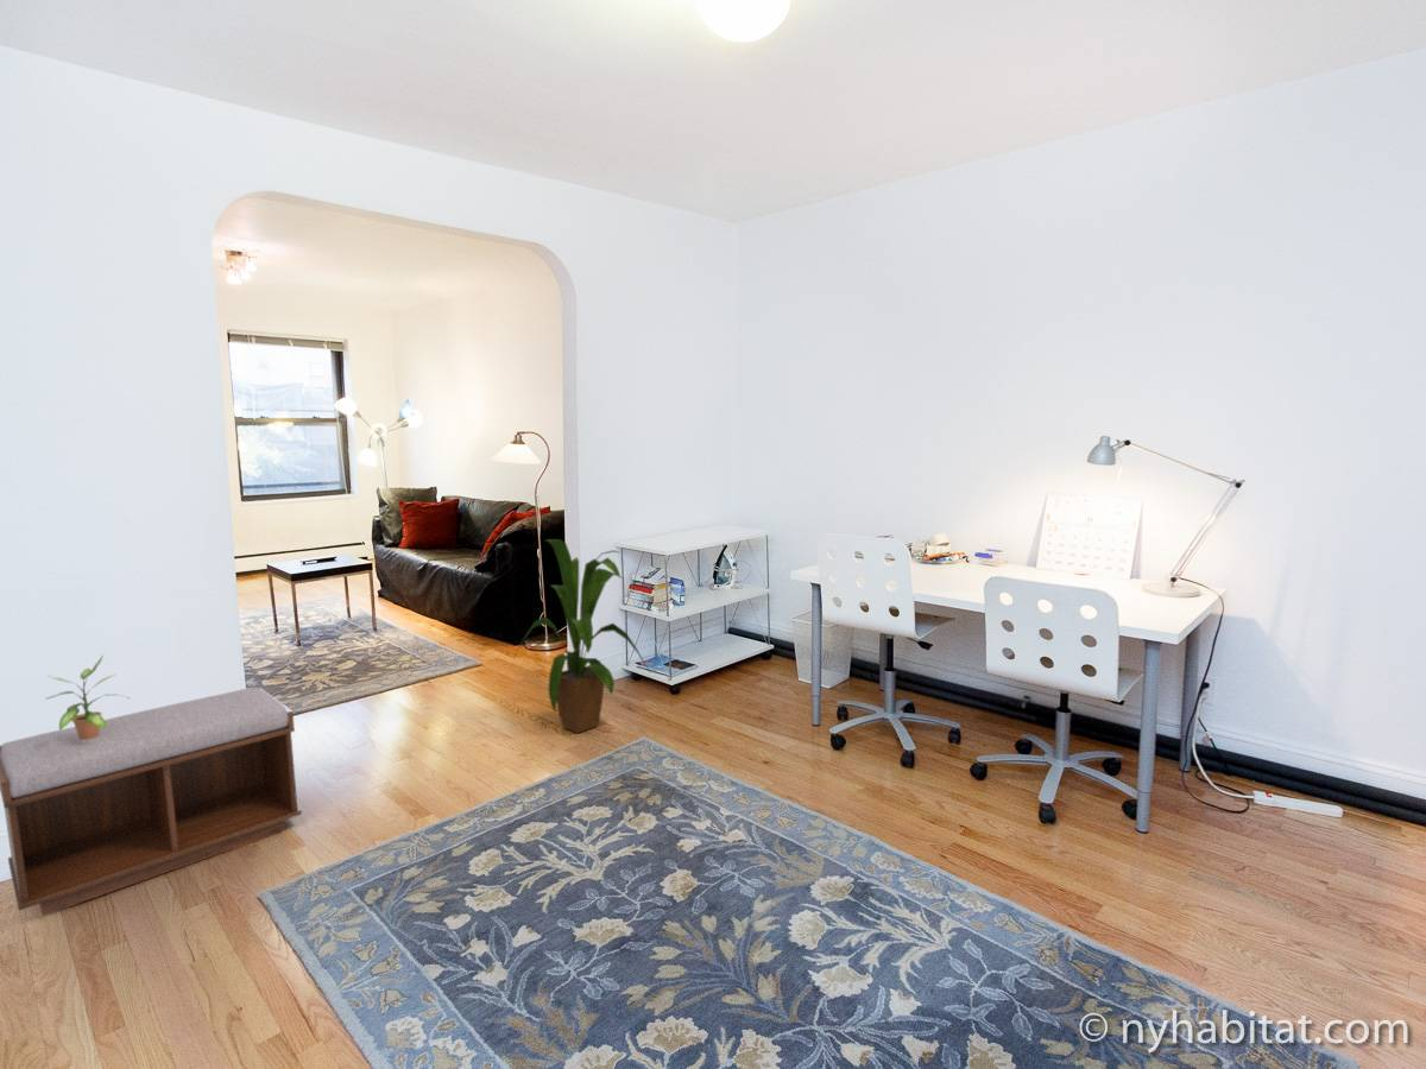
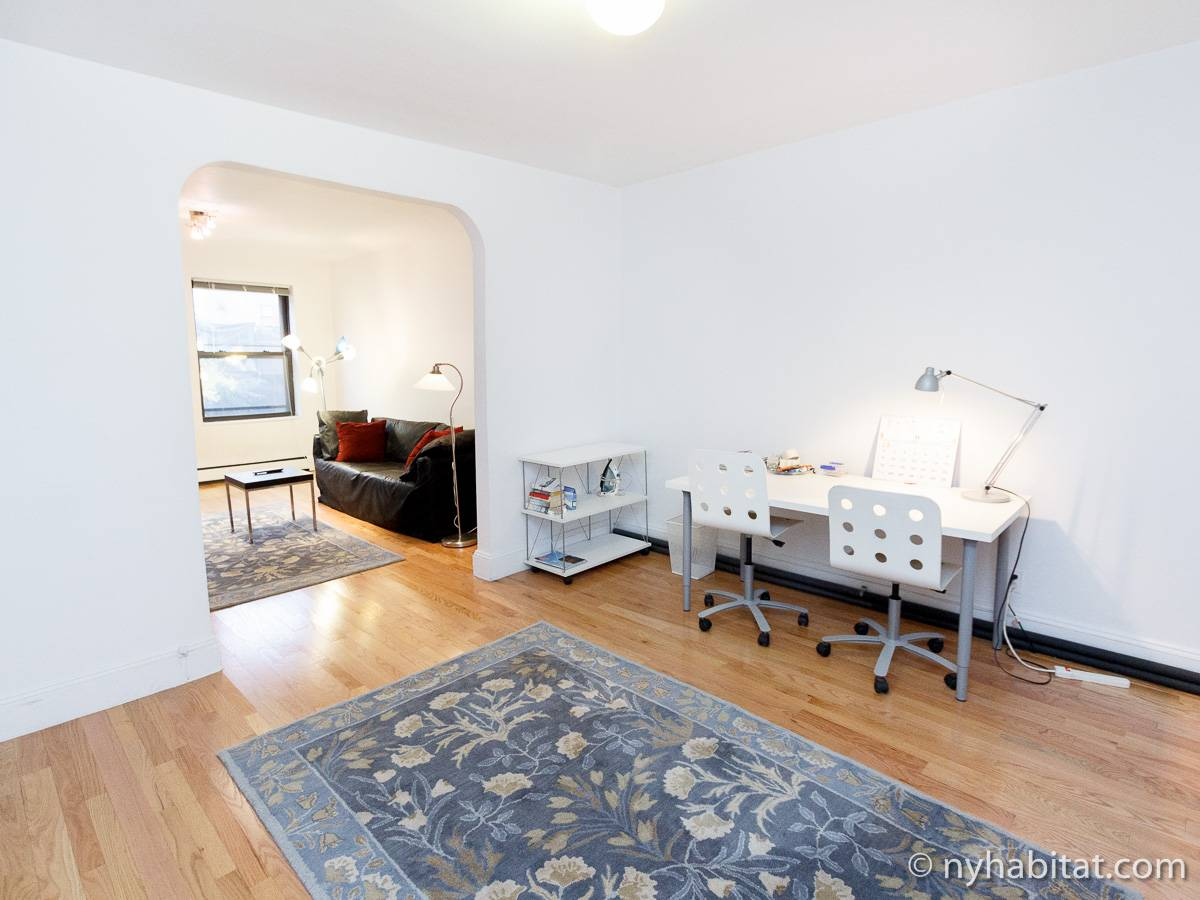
- bench [0,687,303,917]
- house plant [513,538,652,734]
- potted plant [44,653,131,740]
